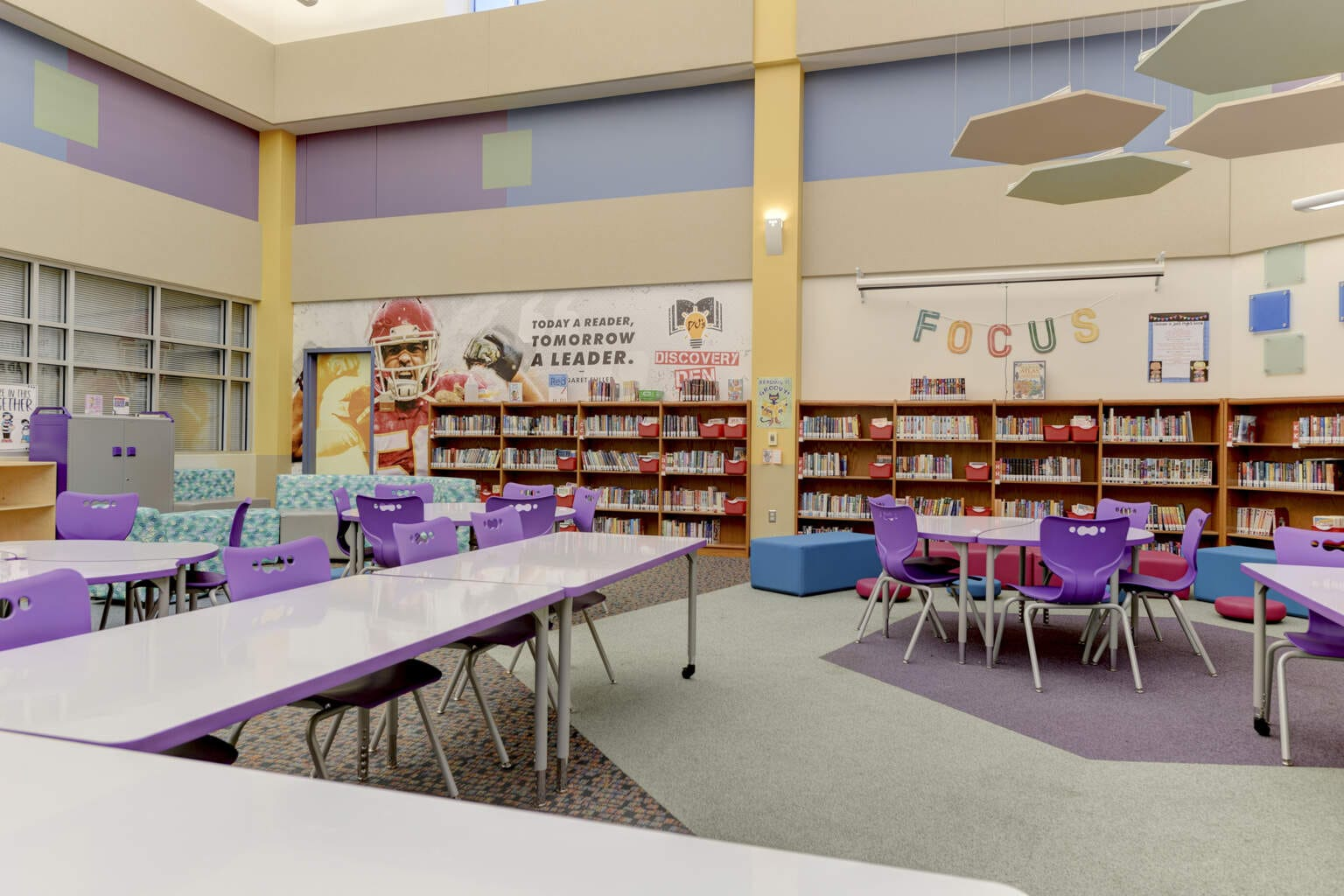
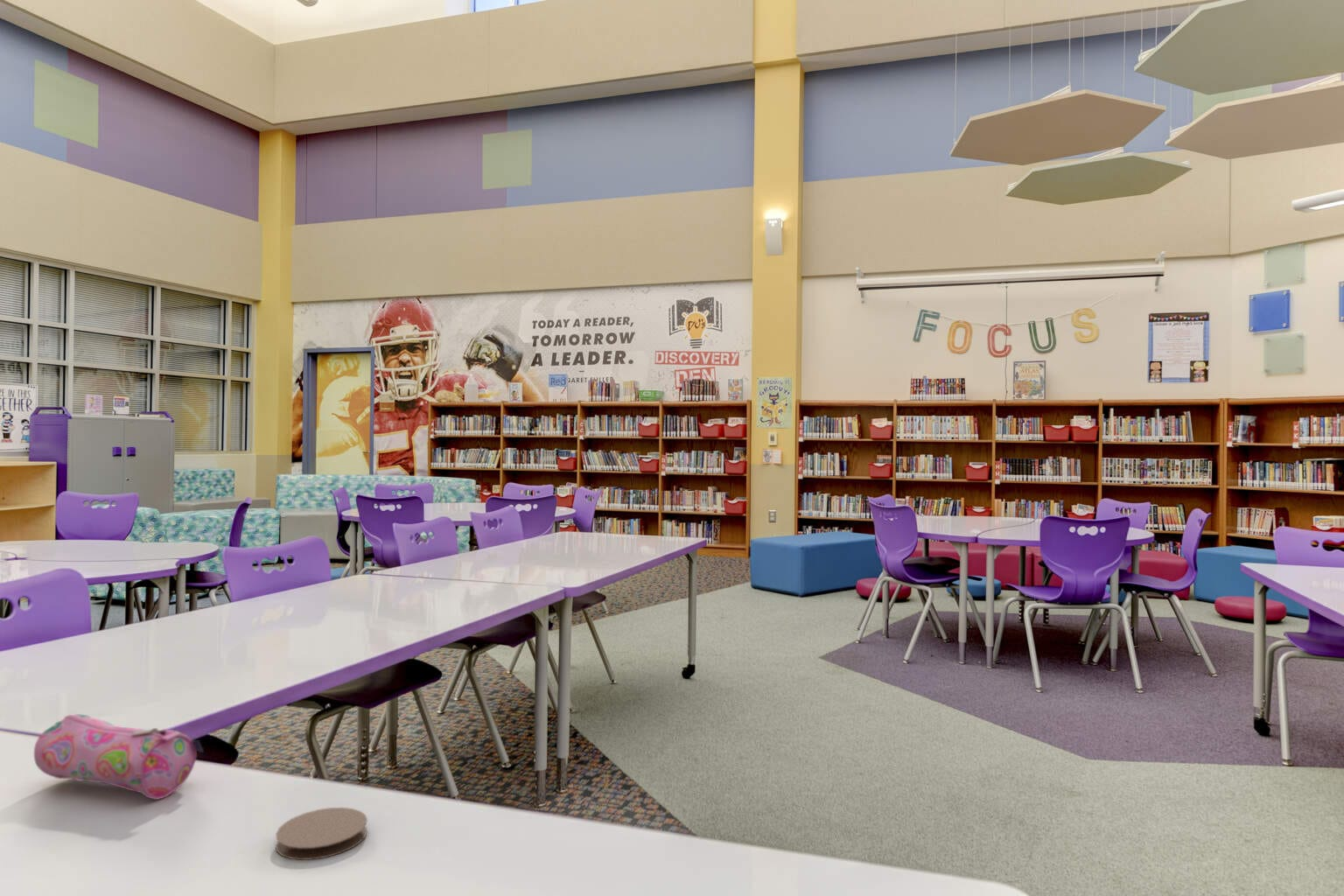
+ pencil case [33,713,204,801]
+ coaster [275,807,368,861]
